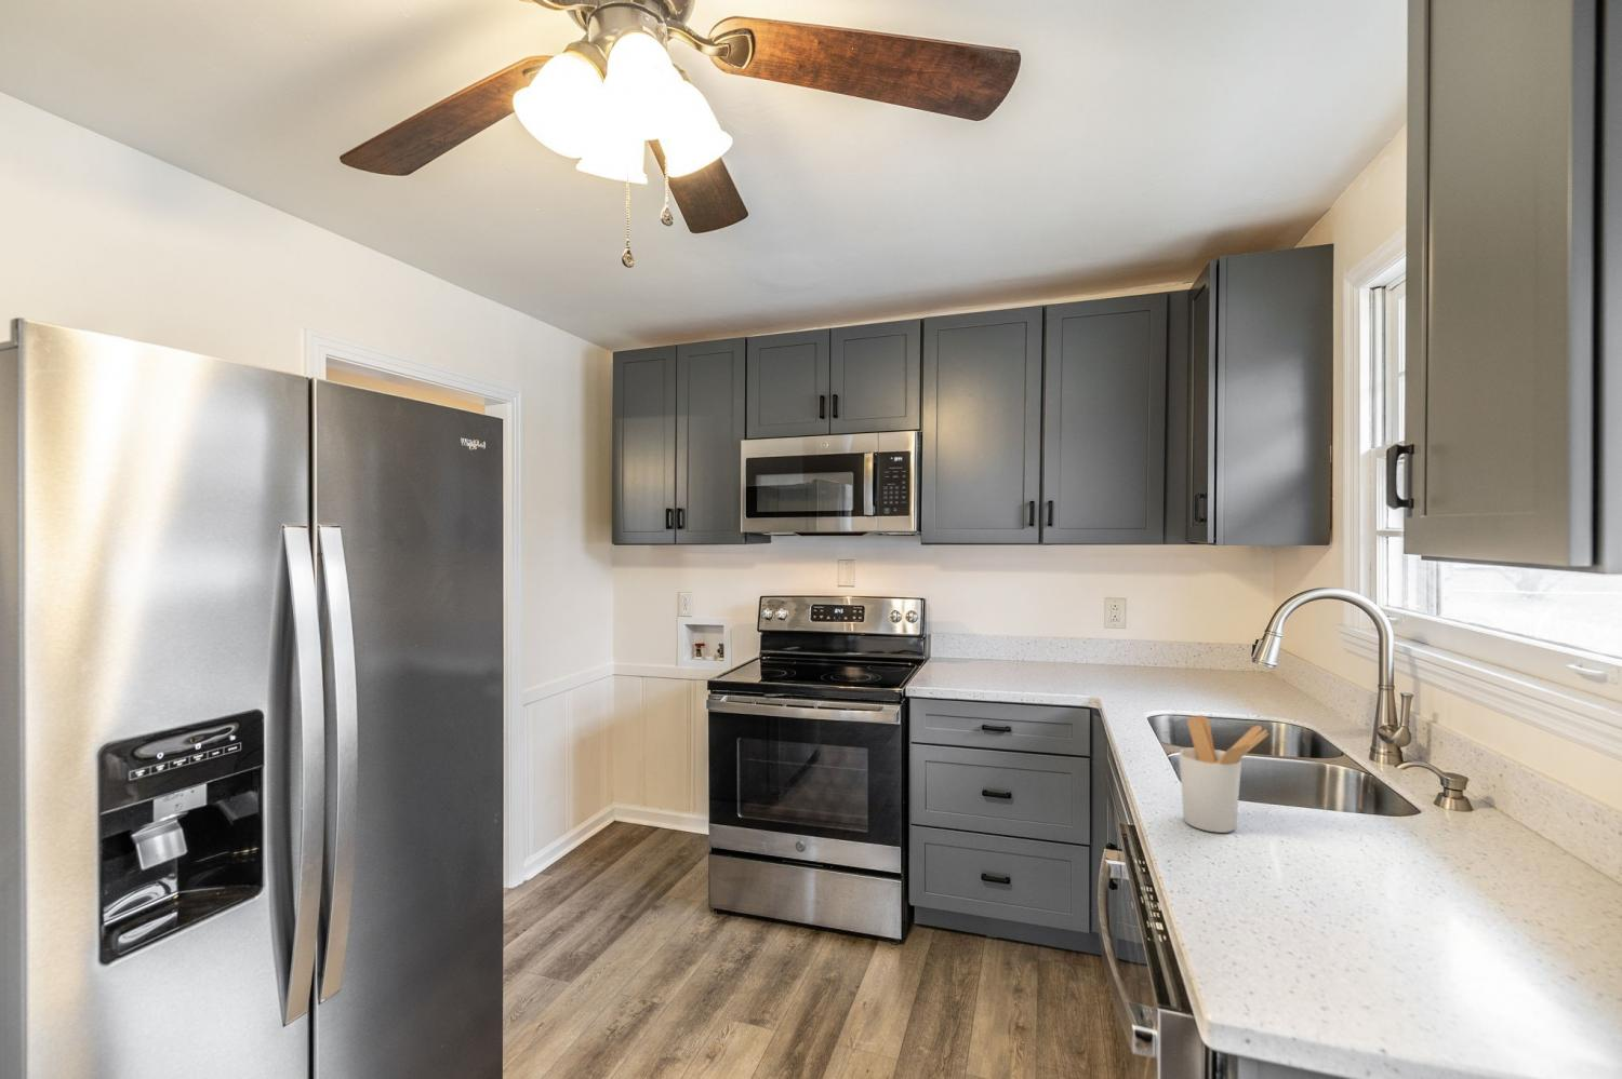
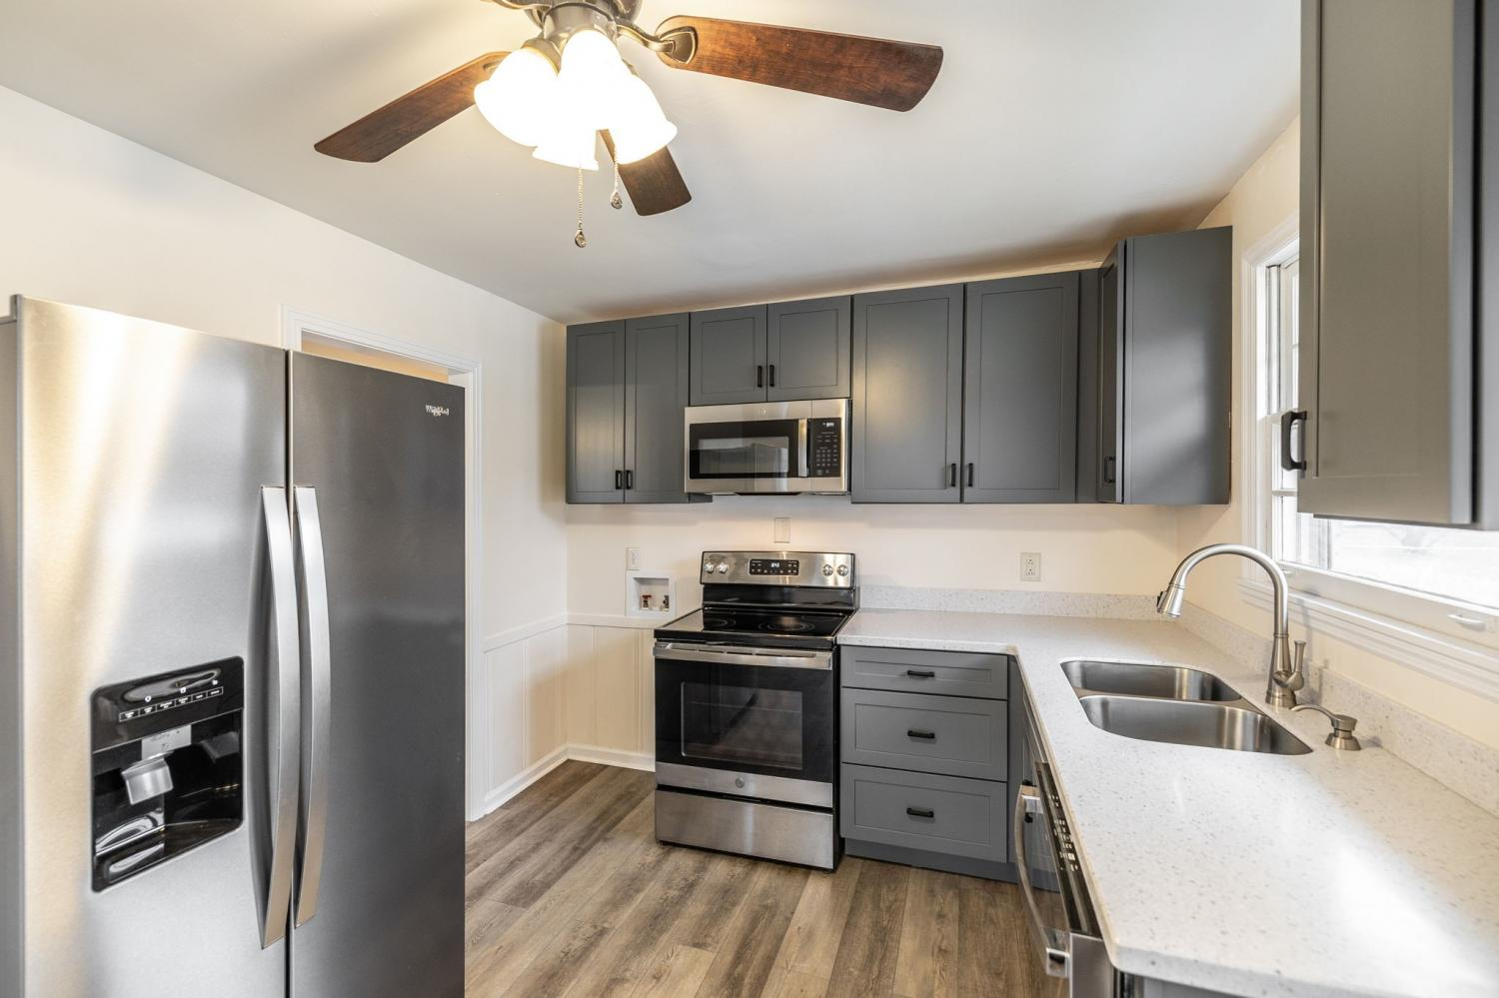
- utensil holder [1179,714,1269,833]
